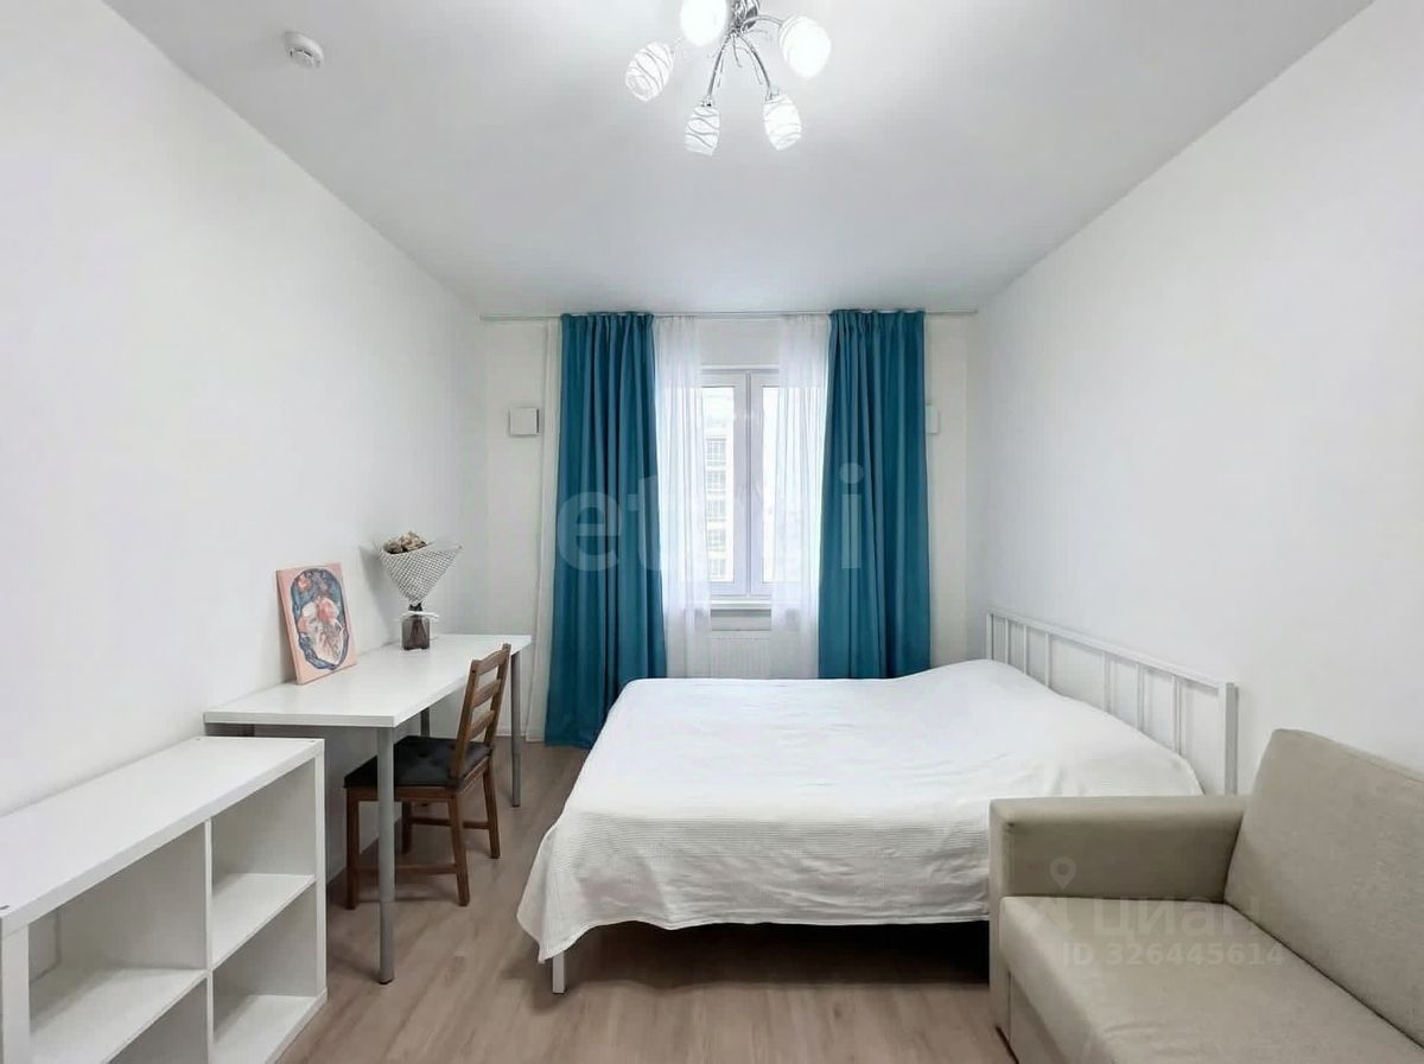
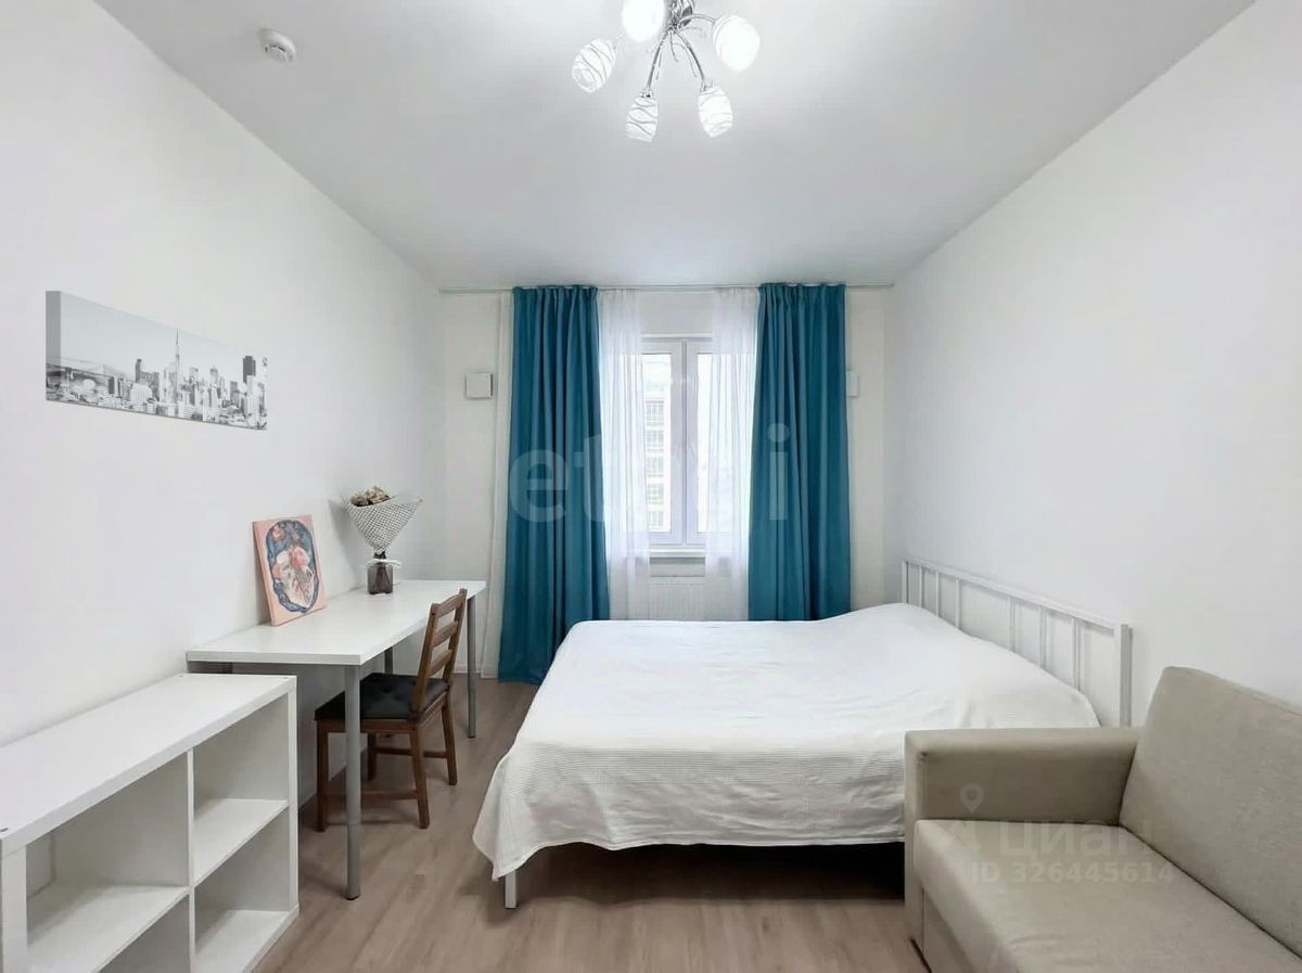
+ wall art [44,290,268,432]
